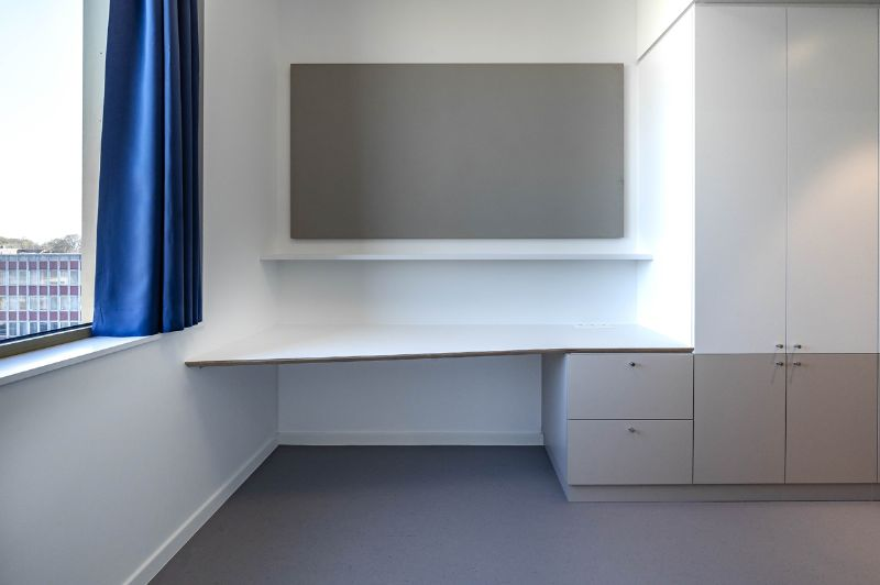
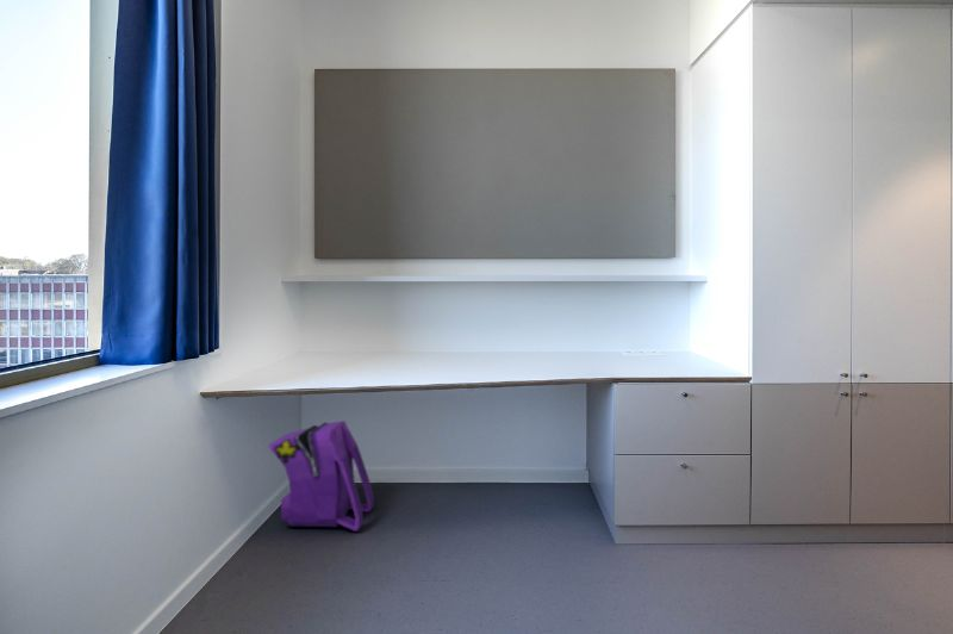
+ backpack [268,419,375,533]
